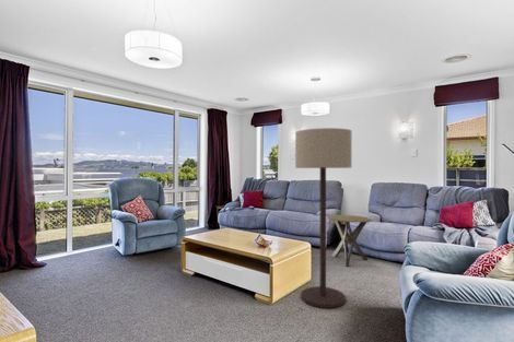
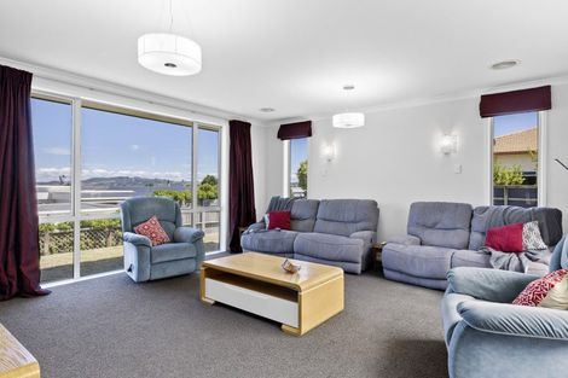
- side table [326,214,373,268]
- floor lamp [294,127,352,309]
